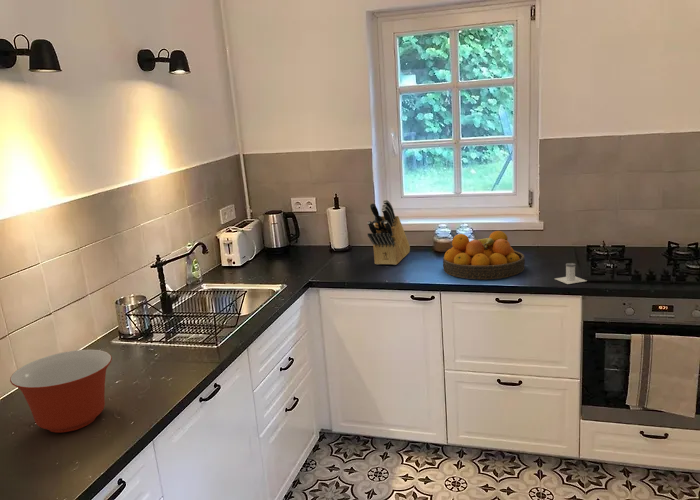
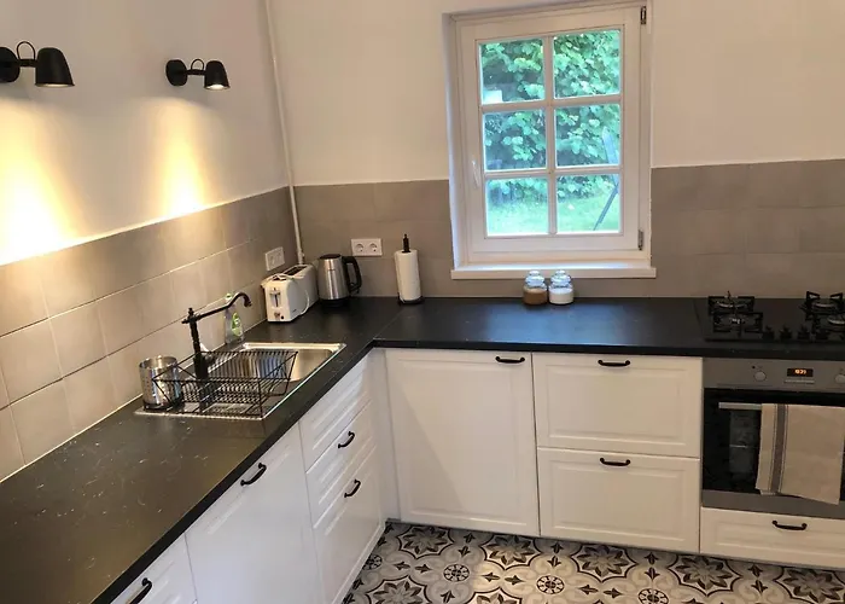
- knife block [366,199,411,266]
- mixing bowl [9,349,113,434]
- salt shaker [555,262,587,285]
- fruit bowl [442,230,526,280]
